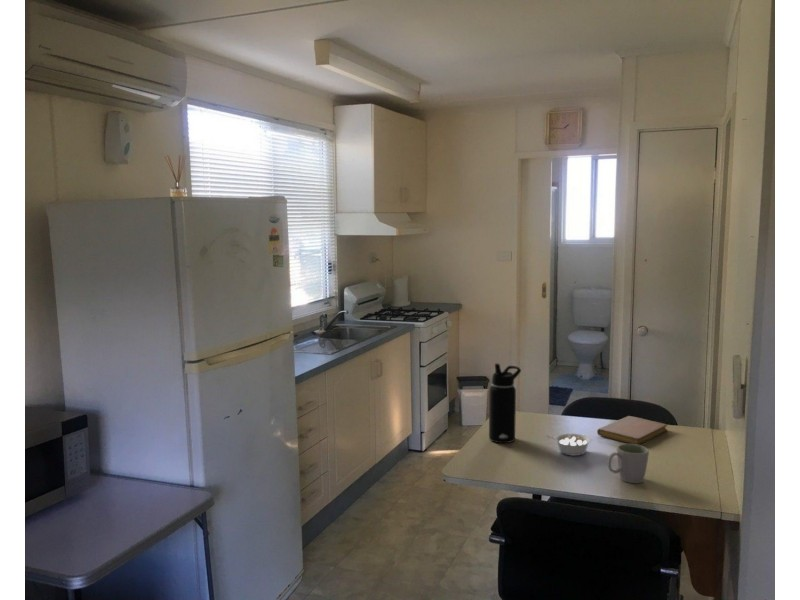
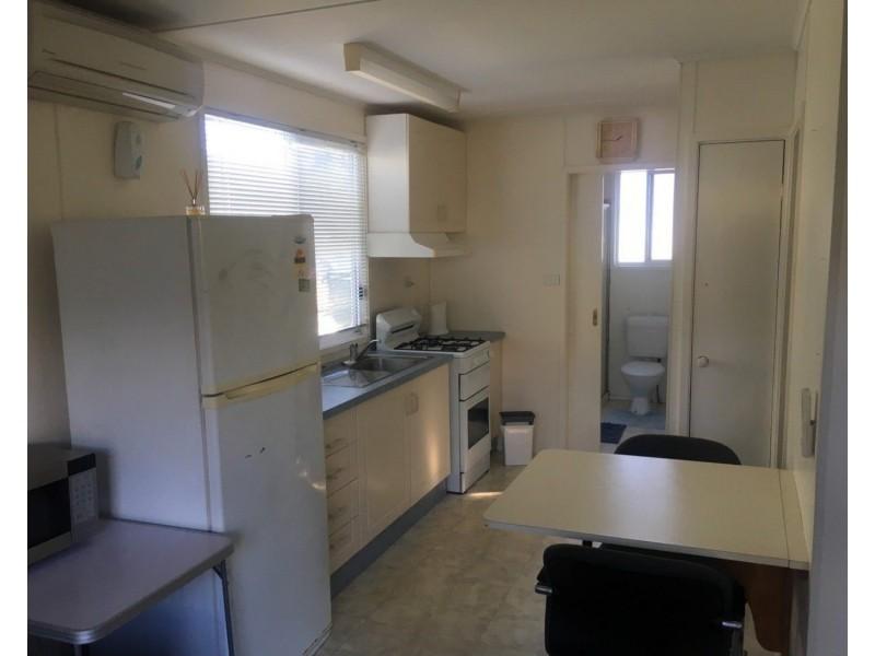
- mug [606,443,650,484]
- water bottle [488,362,522,444]
- legume [546,432,593,457]
- notebook [596,415,668,445]
